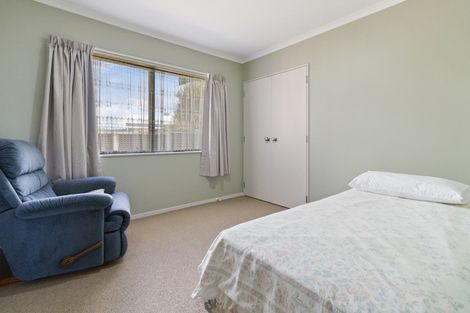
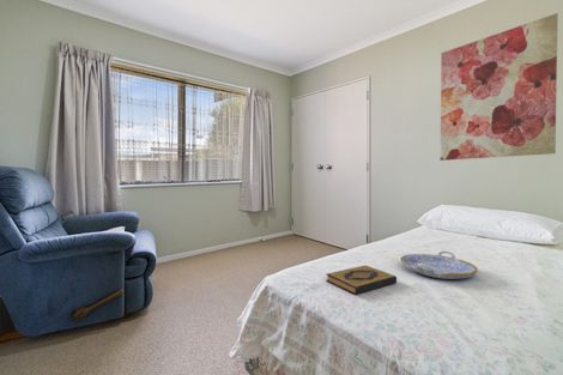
+ serving tray [400,250,479,280]
+ hardback book [325,265,398,296]
+ wall art [440,12,559,162]
